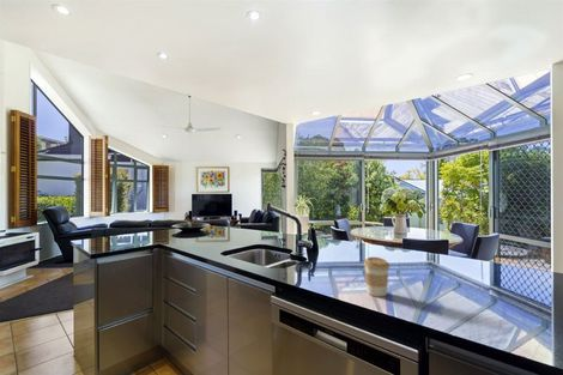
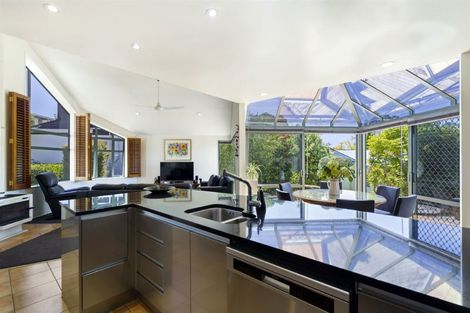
- coffee cup [363,256,391,297]
